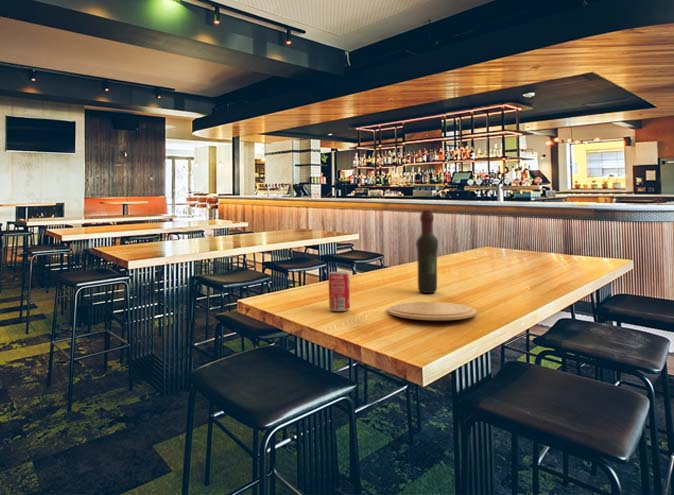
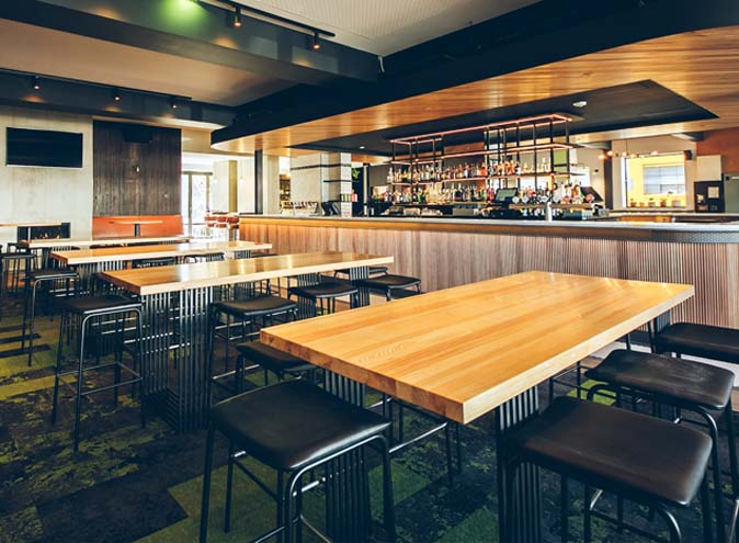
- wine bottle [415,209,439,294]
- beverage can [328,271,351,312]
- plate [387,301,478,321]
